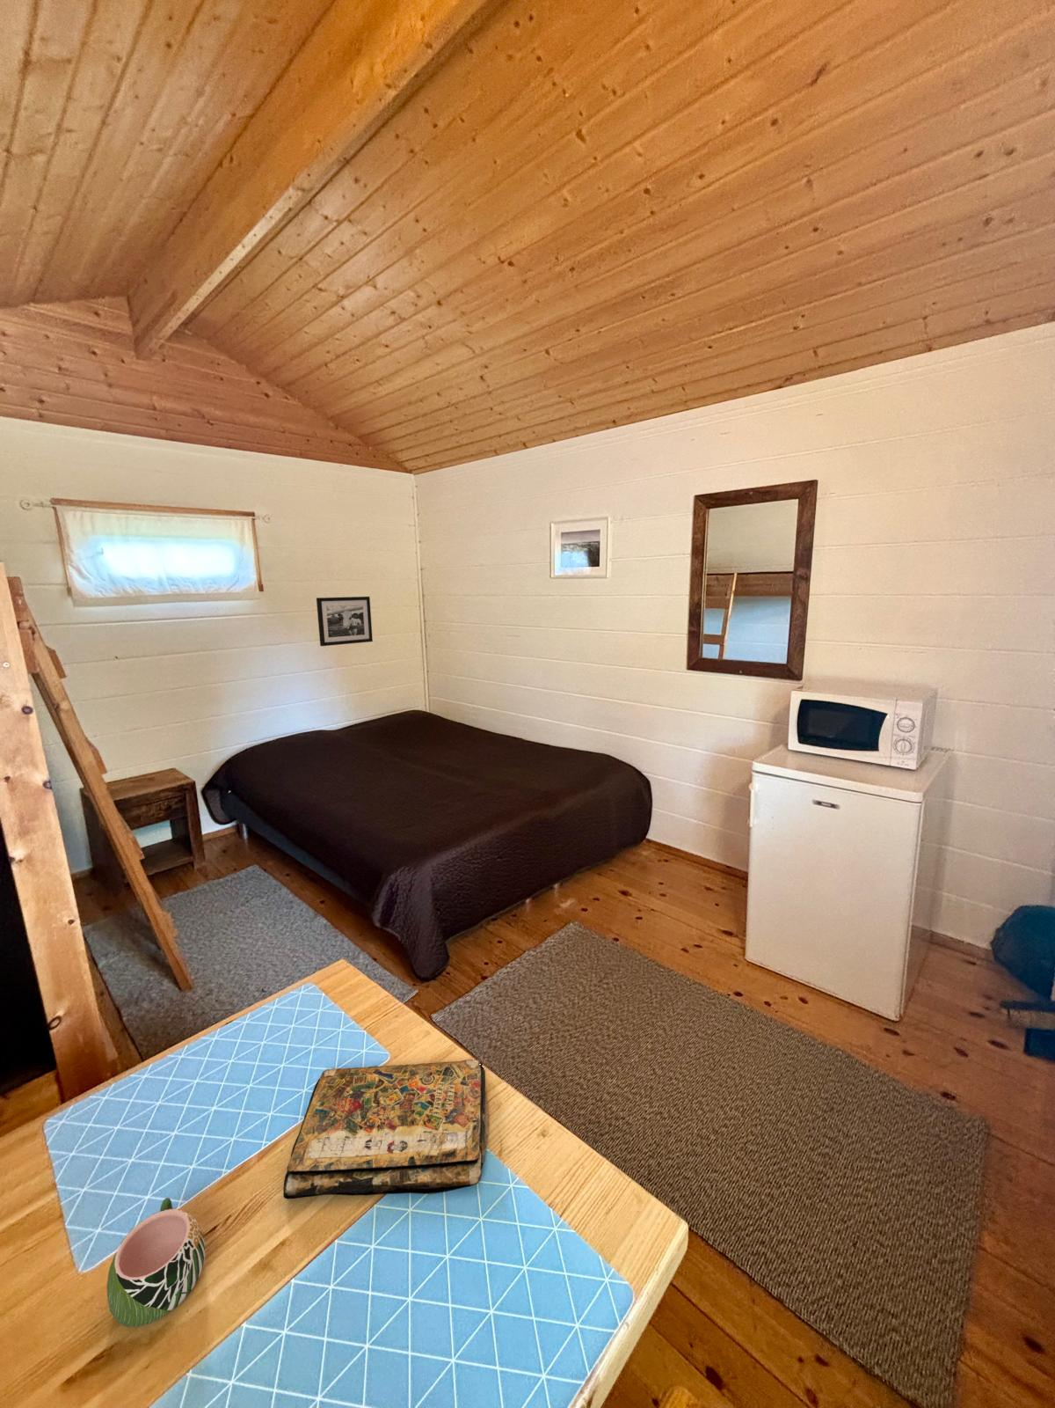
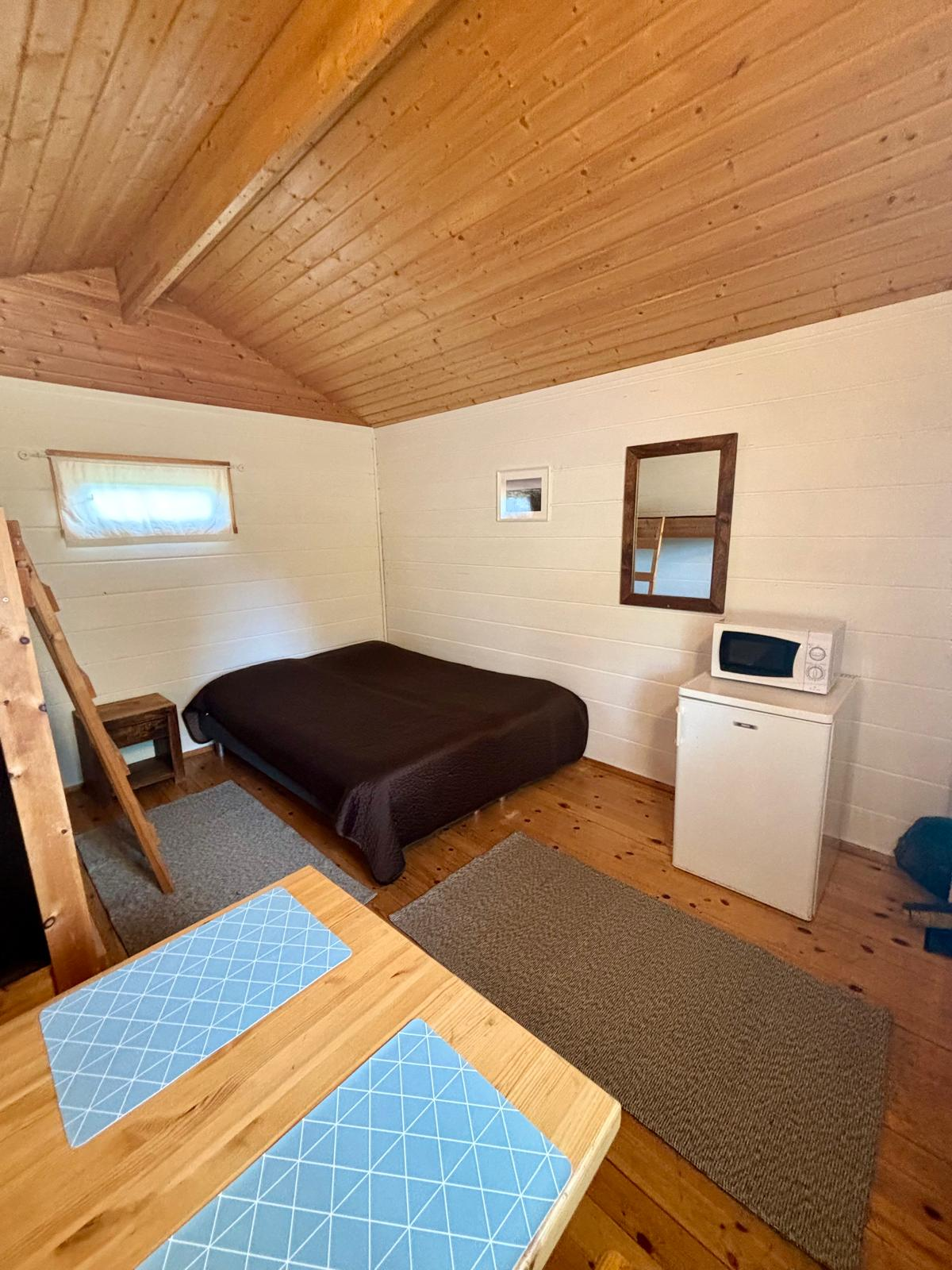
- book [283,1059,489,1200]
- mug [106,1196,206,1328]
- picture frame [316,595,373,646]
